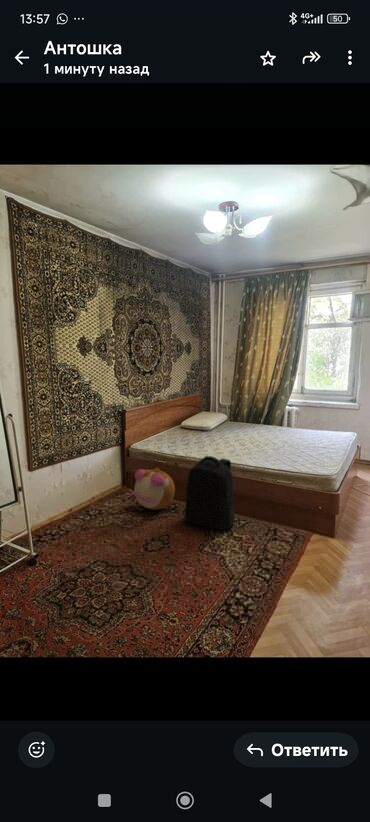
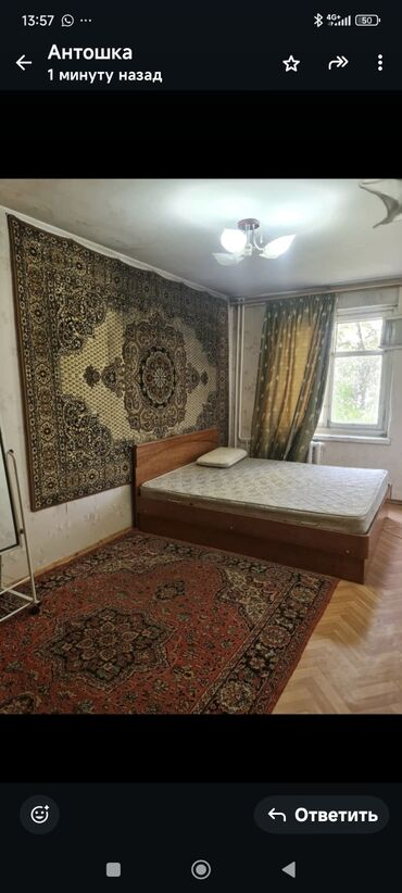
- plush toy [128,467,176,511]
- backpack [184,455,236,532]
